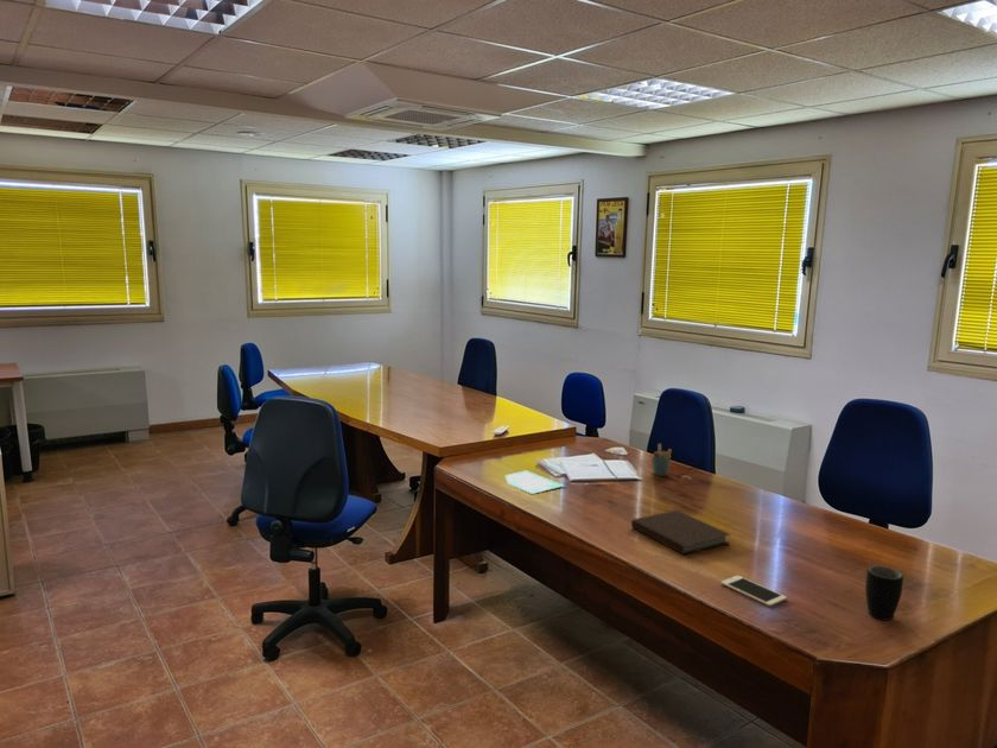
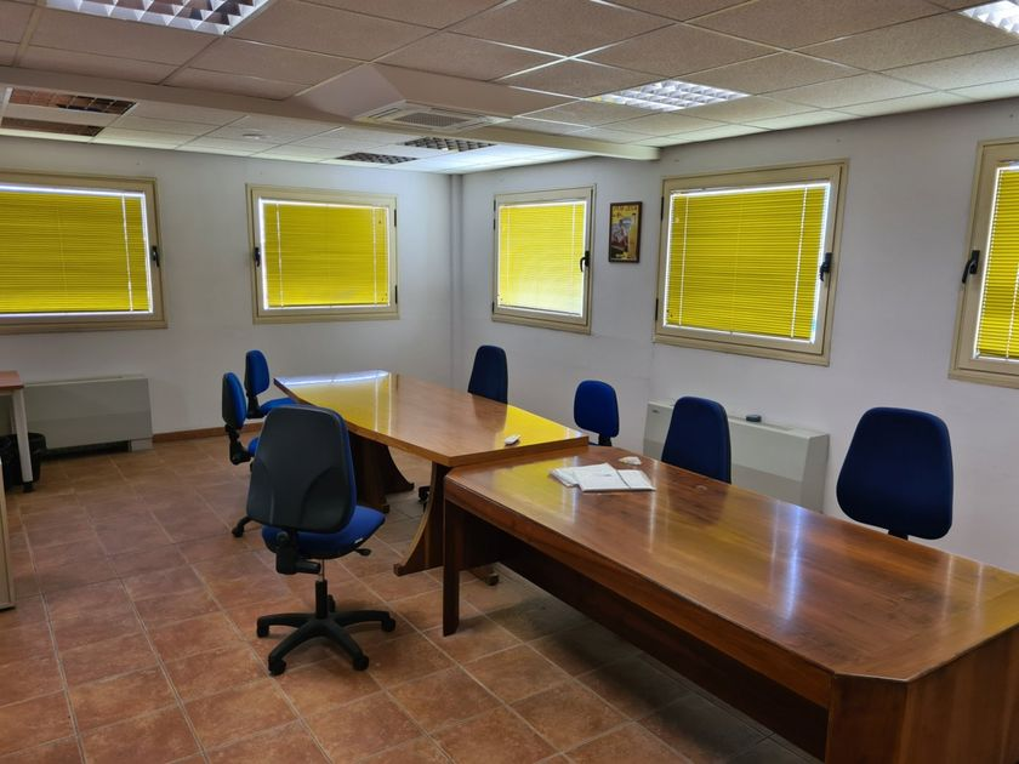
- mug [864,564,904,621]
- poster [503,470,564,495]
- pen holder [650,443,673,477]
- notebook [630,509,732,556]
- cell phone [720,575,788,608]
